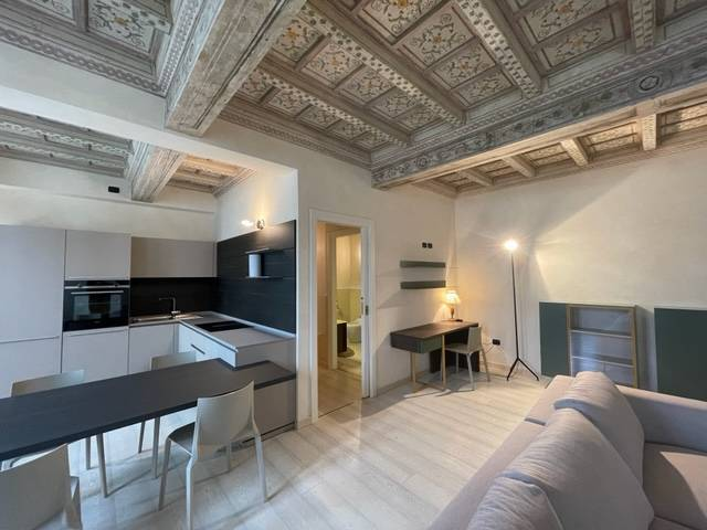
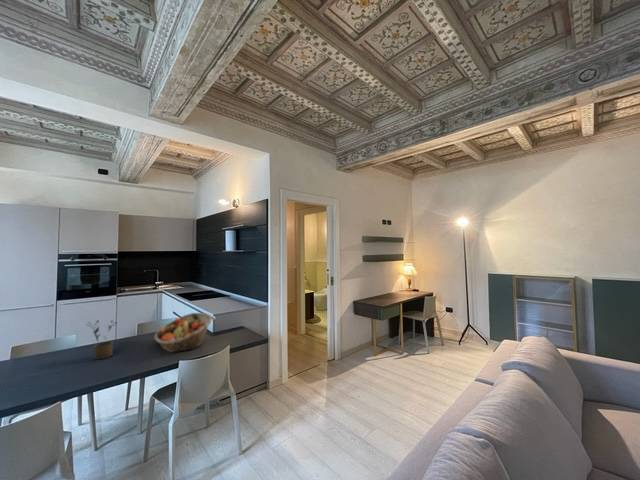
+ potted plant [86,319,118,360]
+ fruit basket [153,312,213,353]
